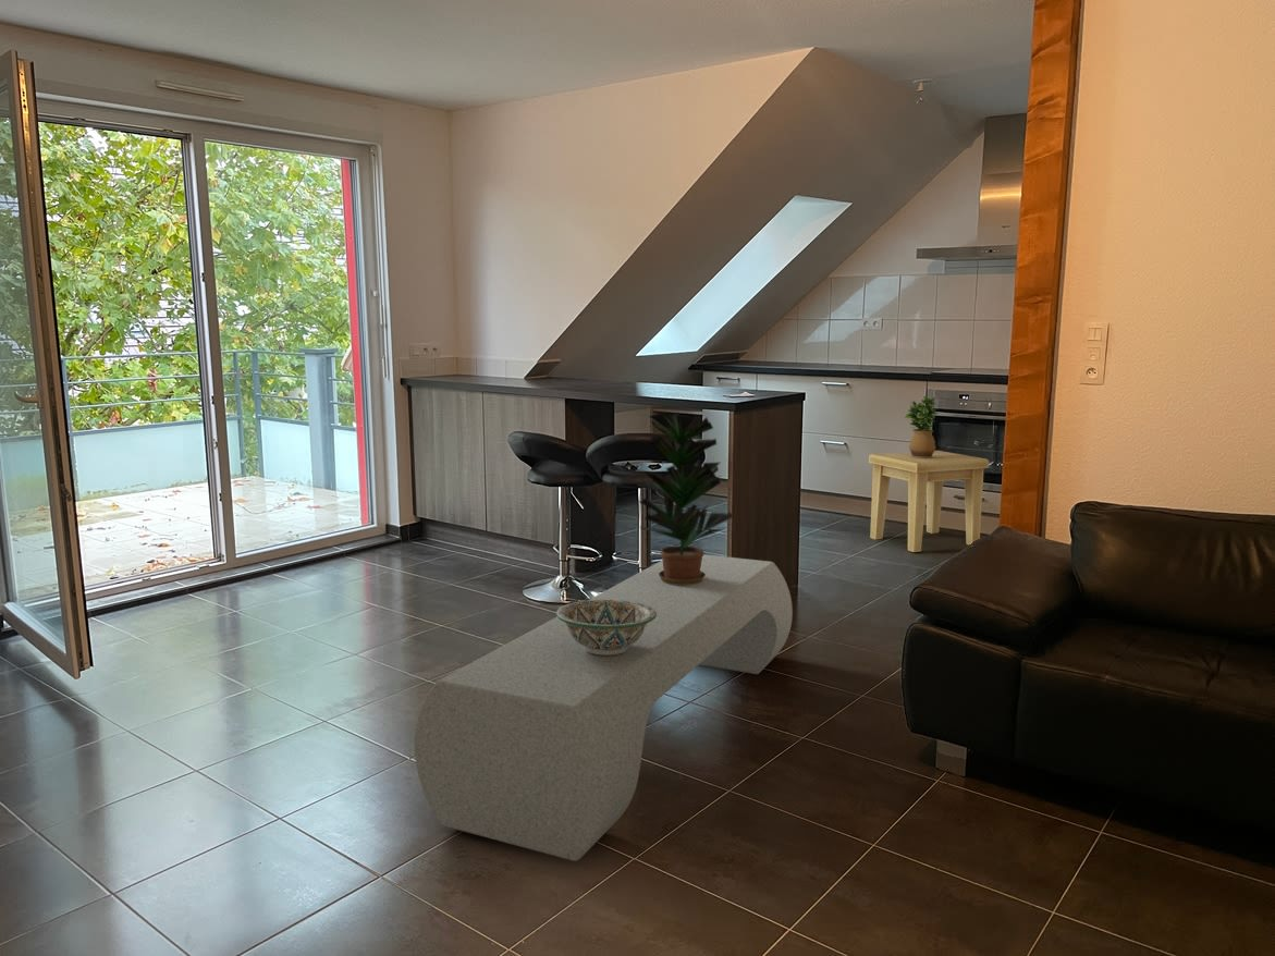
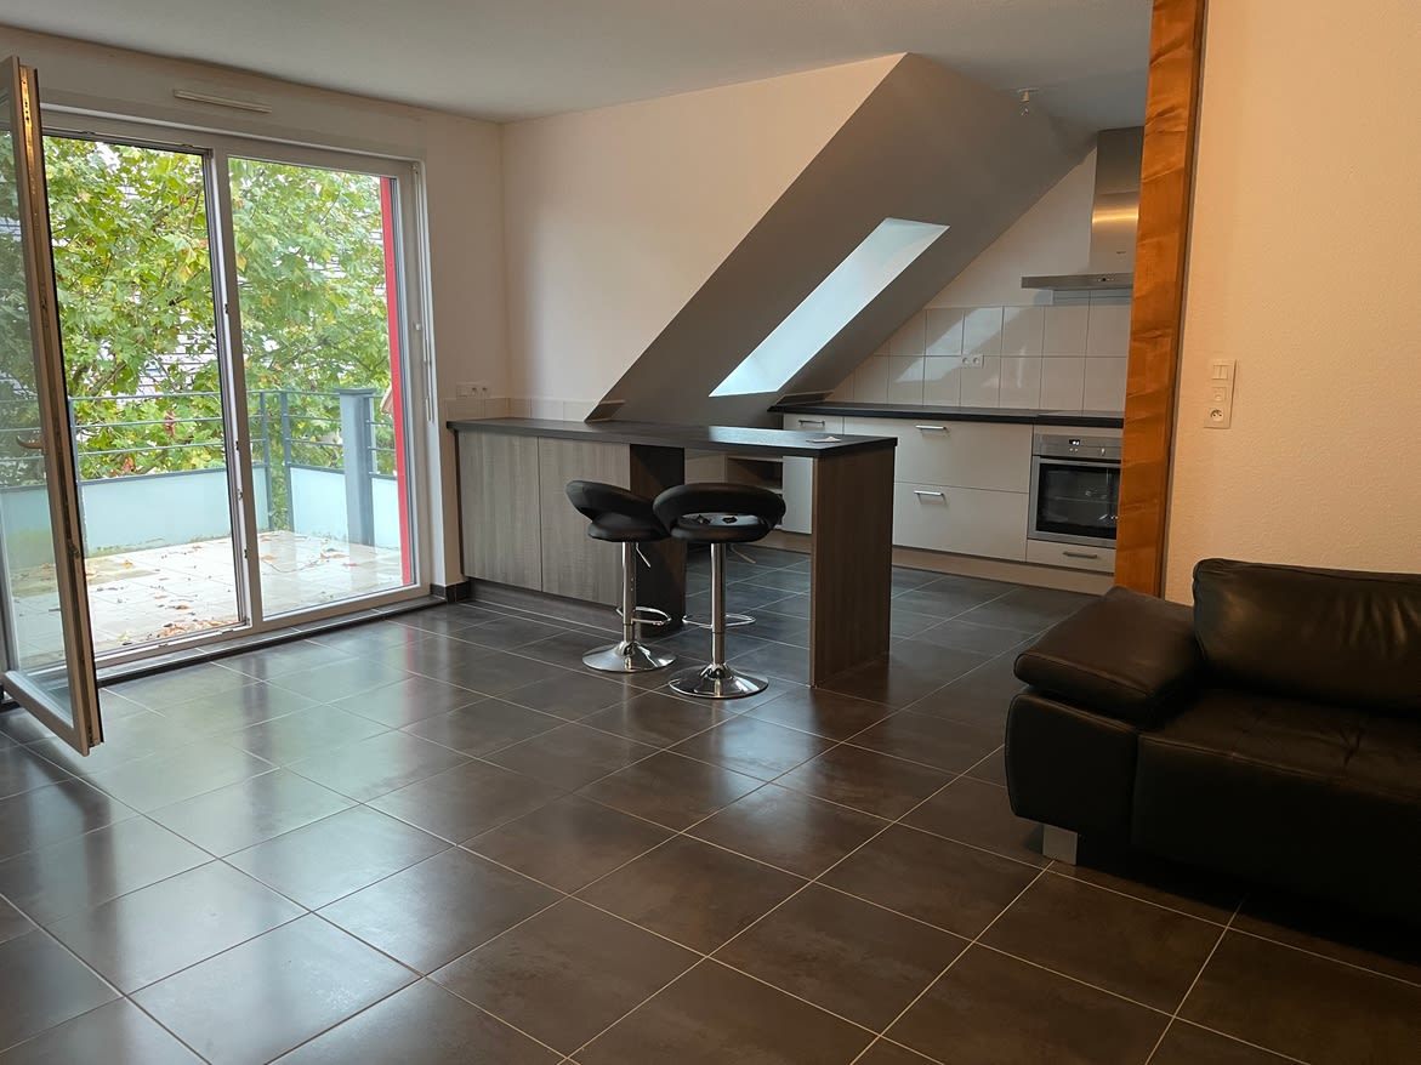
- potted plant [904,395,939,458]
- decorative bowl [555,599,657,655]
- potted plant [636,412,735,585]
- bench [414,553,794,862]
- side table [868,450,990,553]
